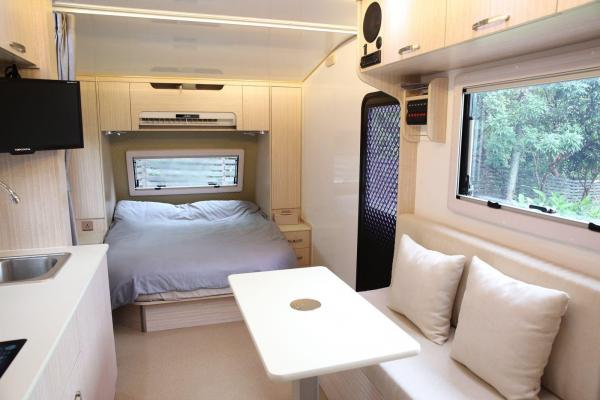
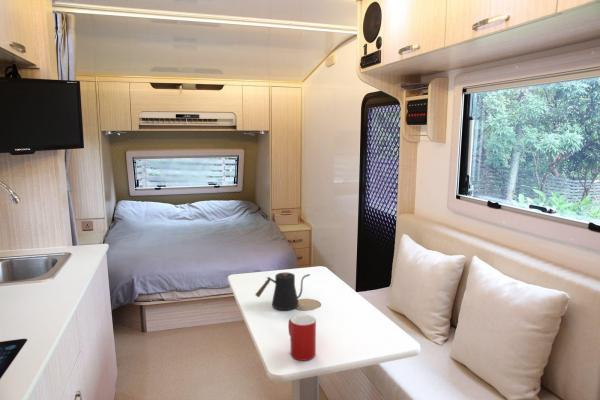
+ kettle [254,271,311,311]
+ cup [287,314,317,362]
